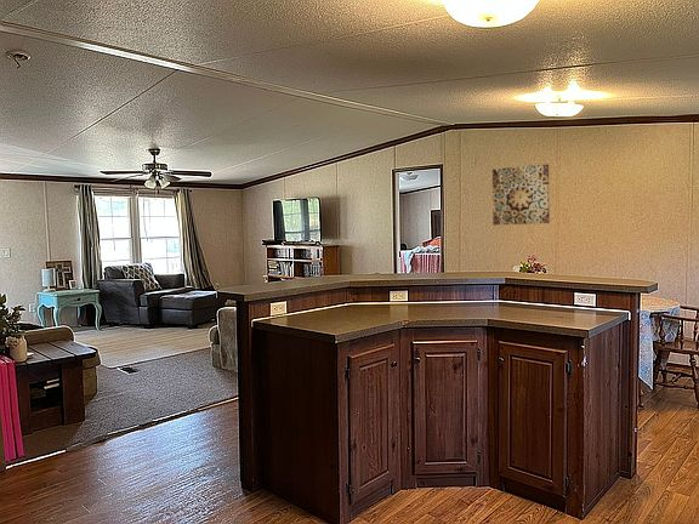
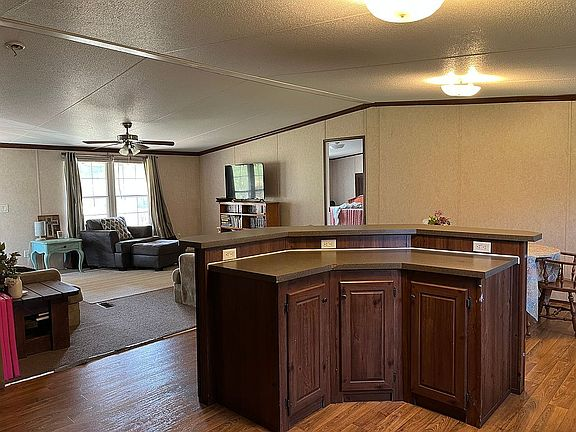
- wall art [491,164,551,226]
